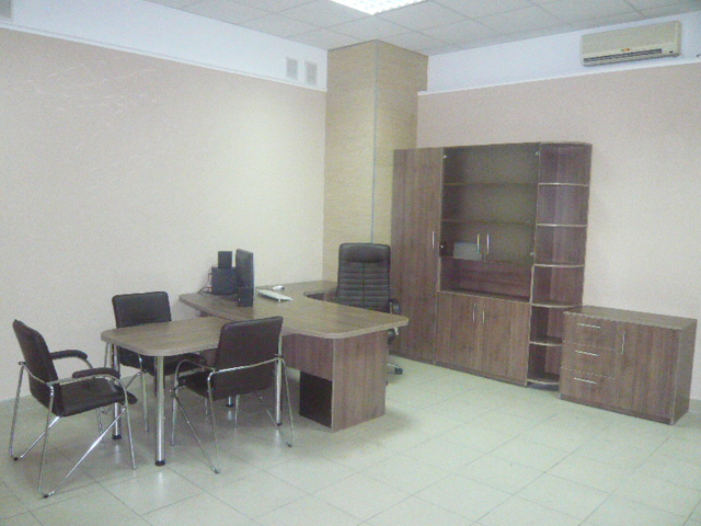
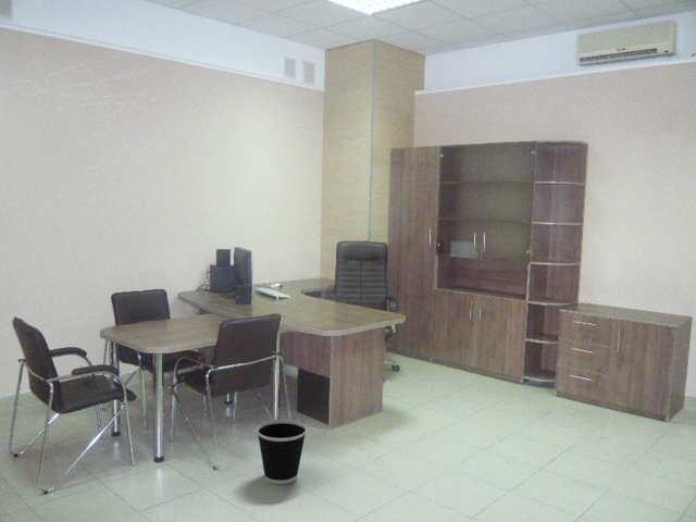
+ wastebasket [256,419,308,485]
